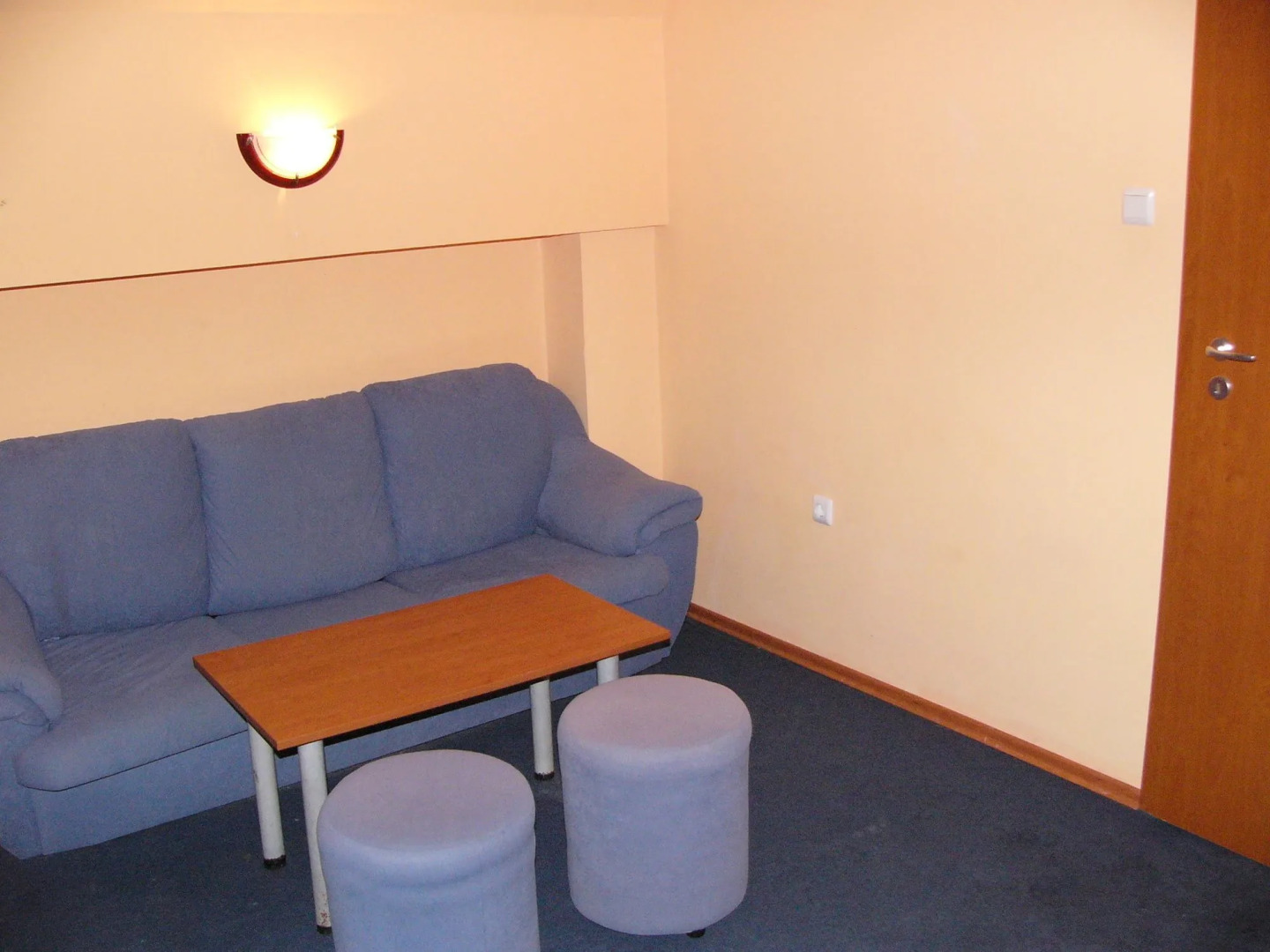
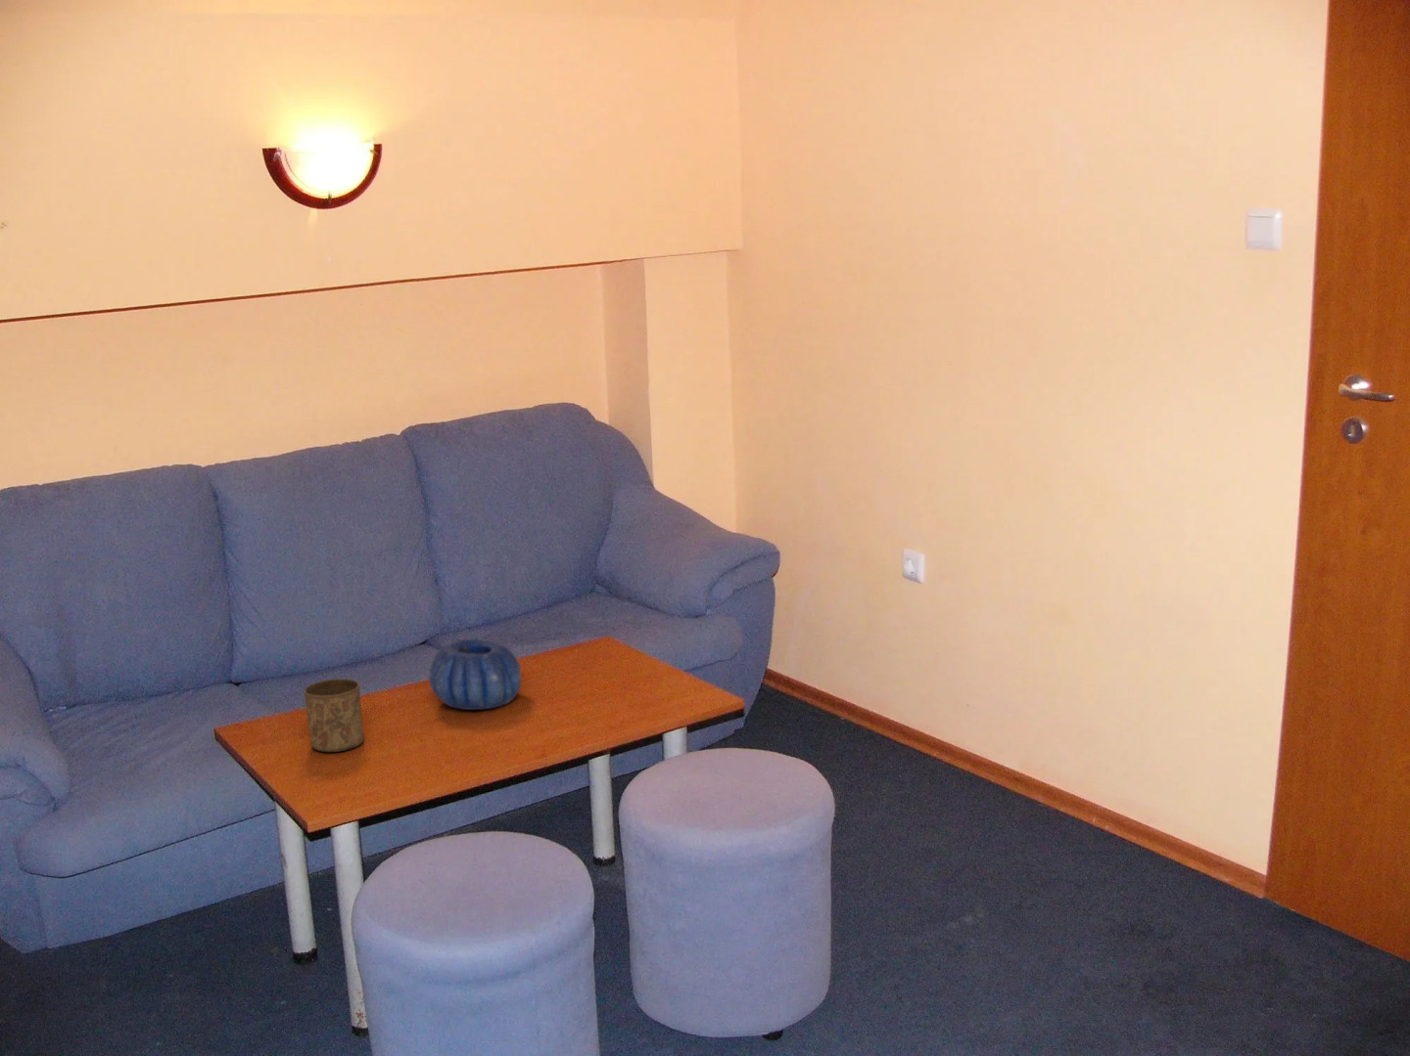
+ cup [303,678,365,753]
+ decorative bowl [427,639,522,711]
